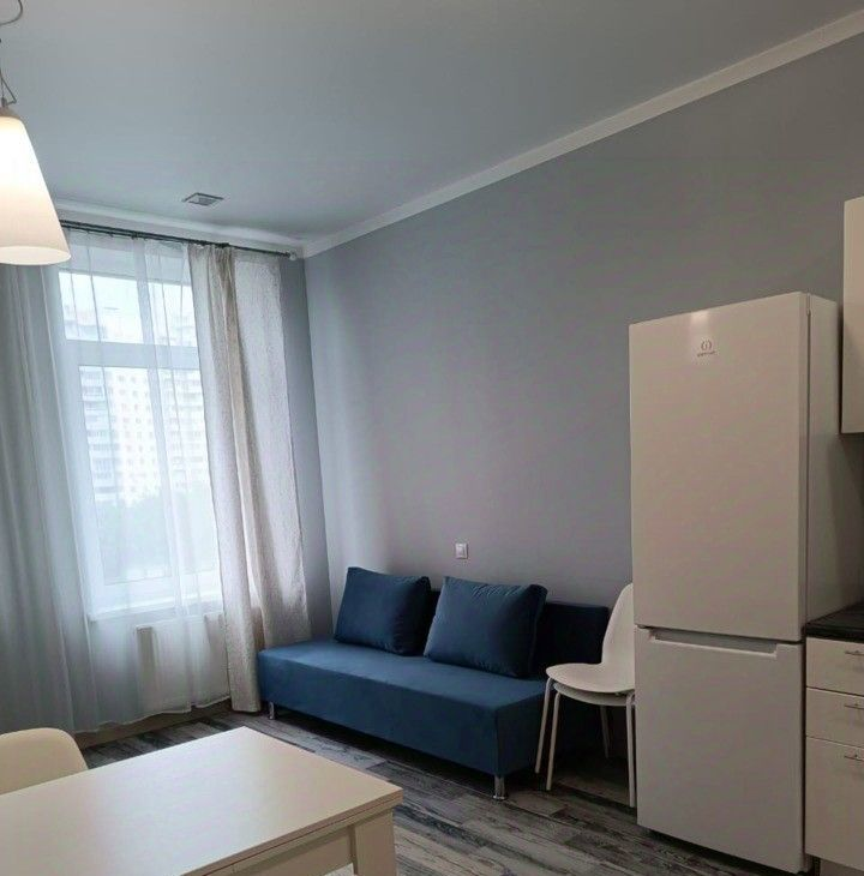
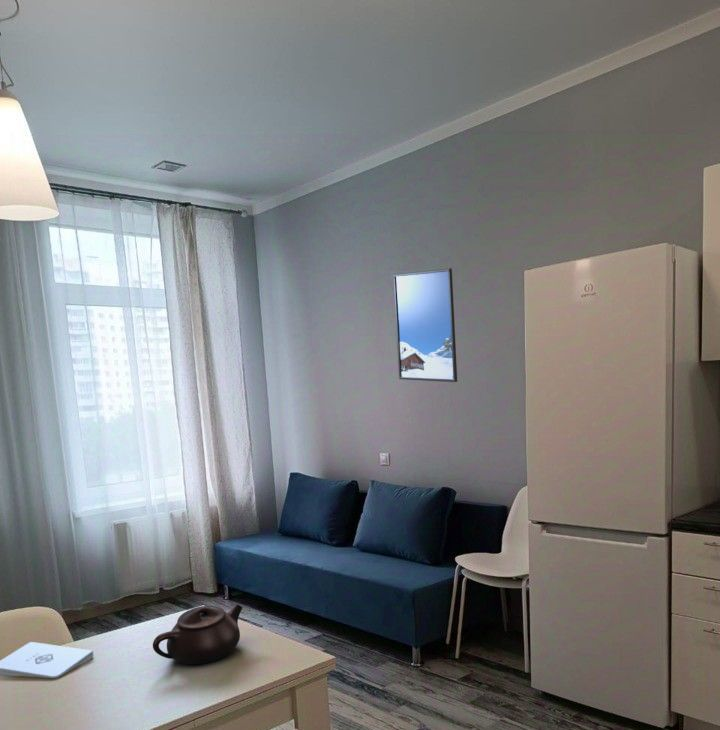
+ notepad [0,641,95,679]
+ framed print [392,267,458,383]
+ teapot [152,603,244,665]
